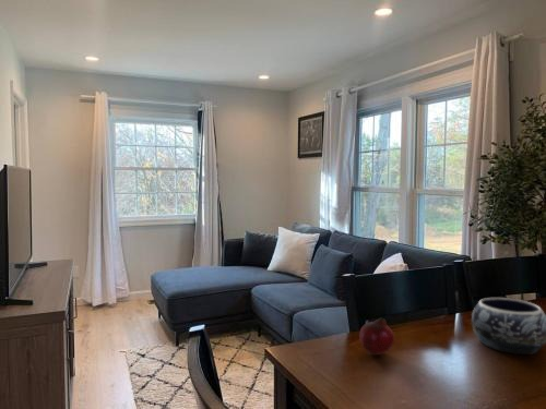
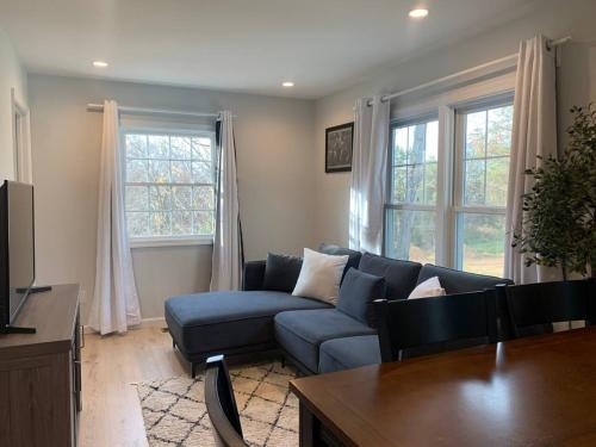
- fruit [358,316,395,356]
- decorative bowl [471,297,546,356]
